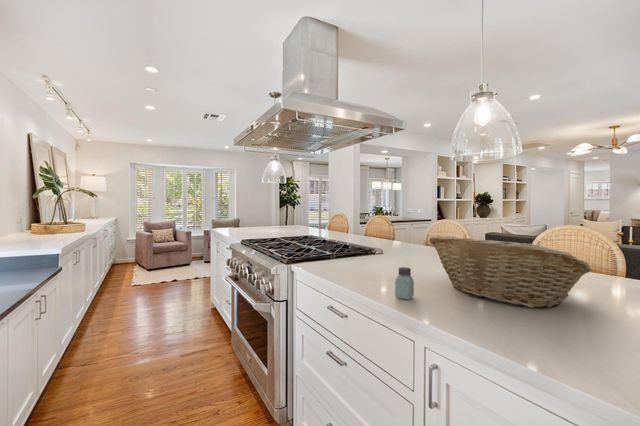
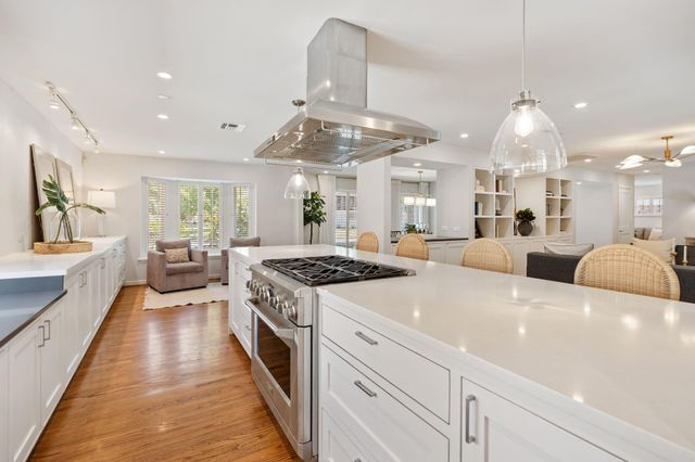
- fruit basket [429,235,593,309]
- saltshaker [394,266,415,300]
